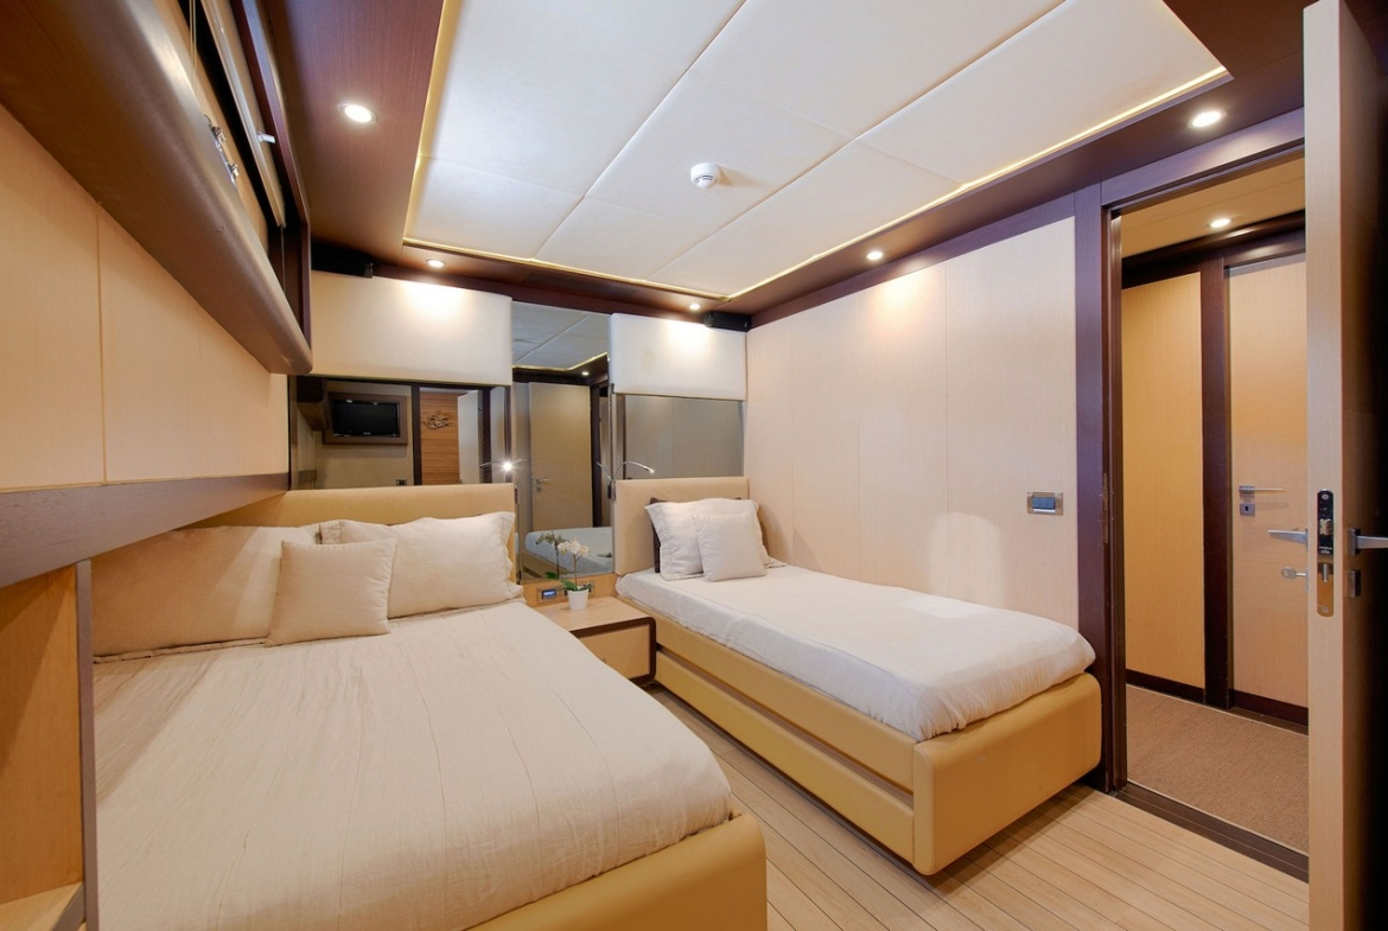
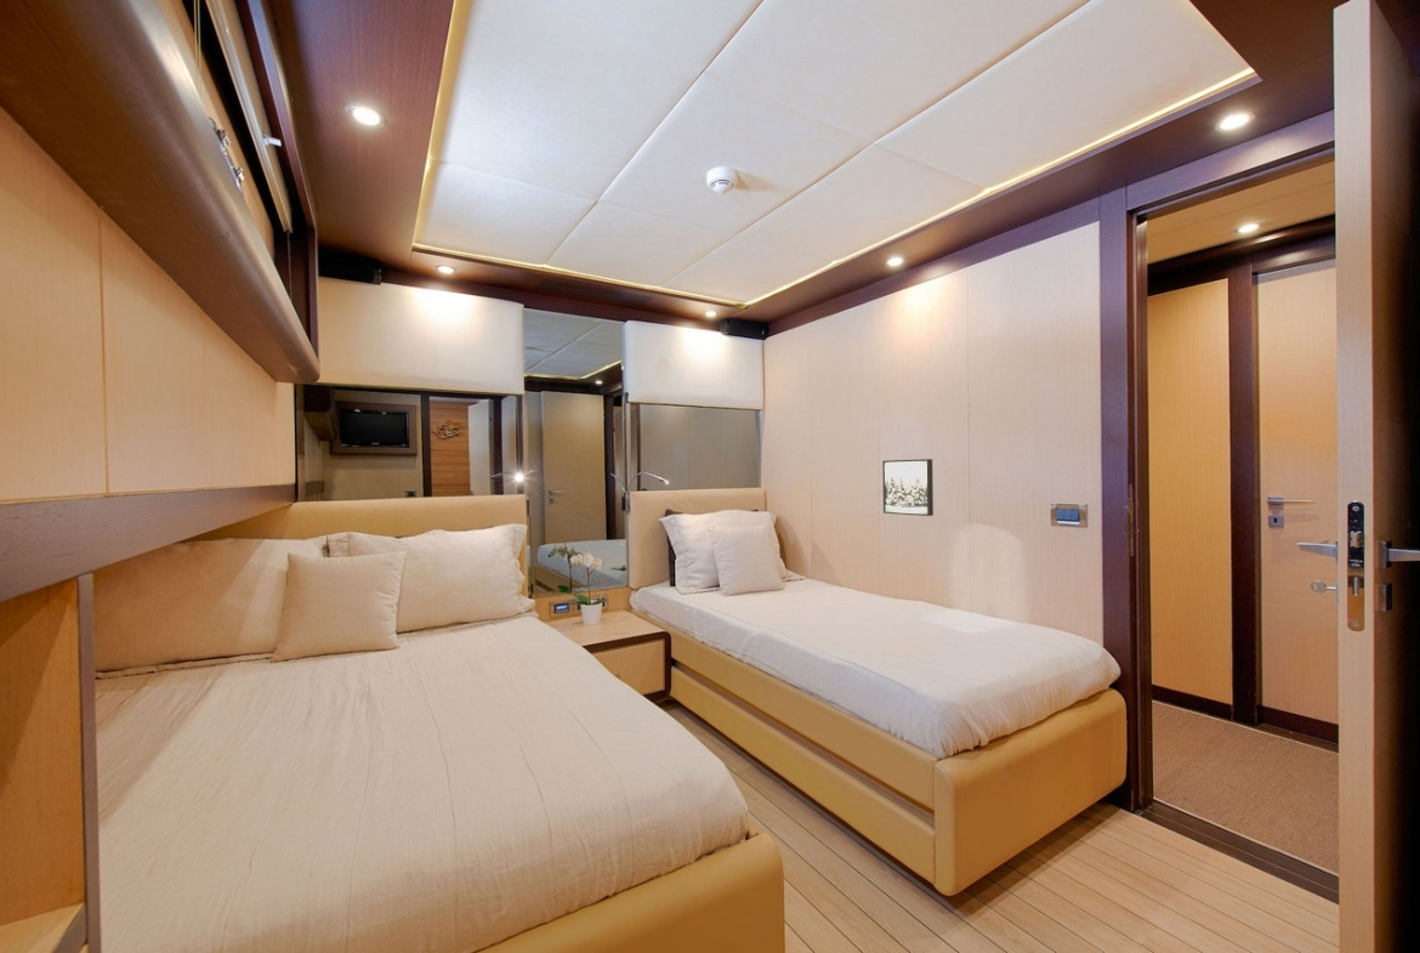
+ wall art [881,458,935,517]
